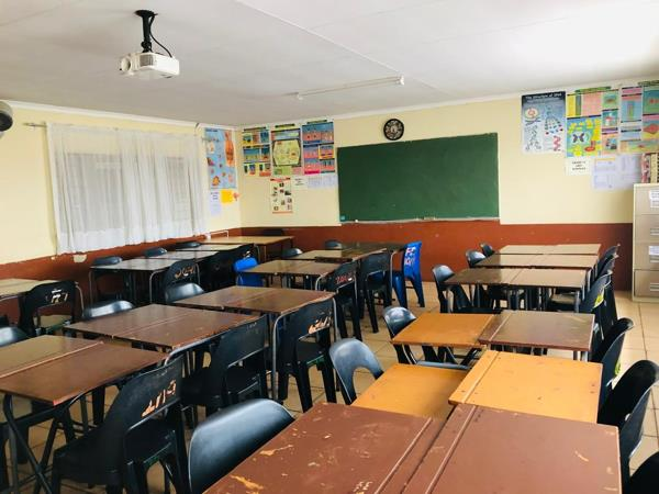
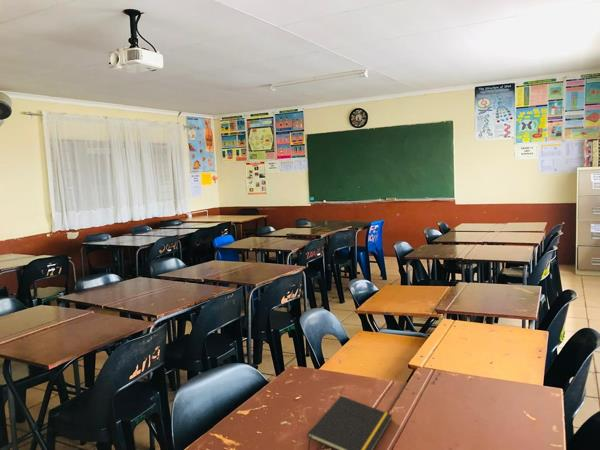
+ notepad [306,395,393,450]
